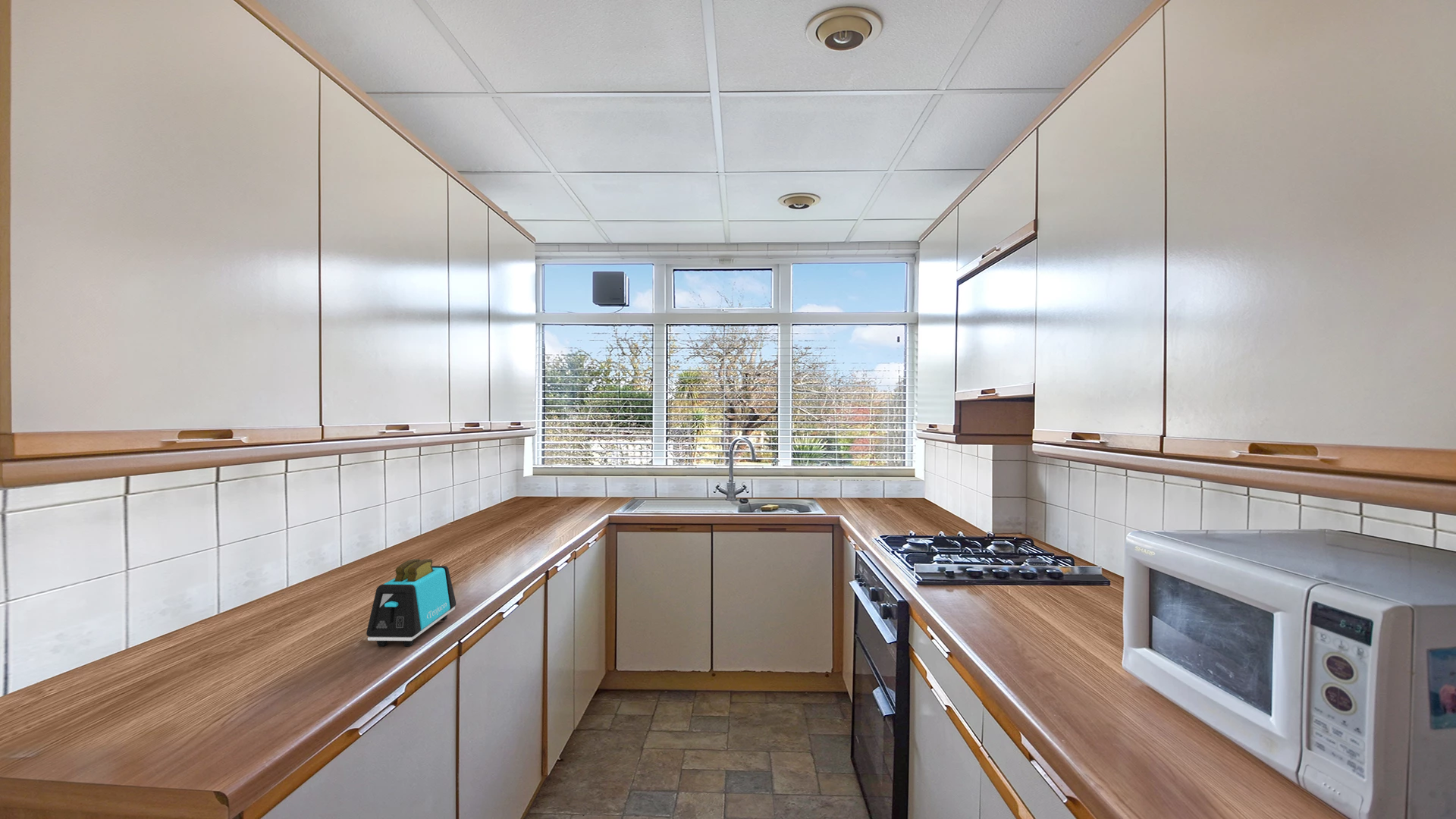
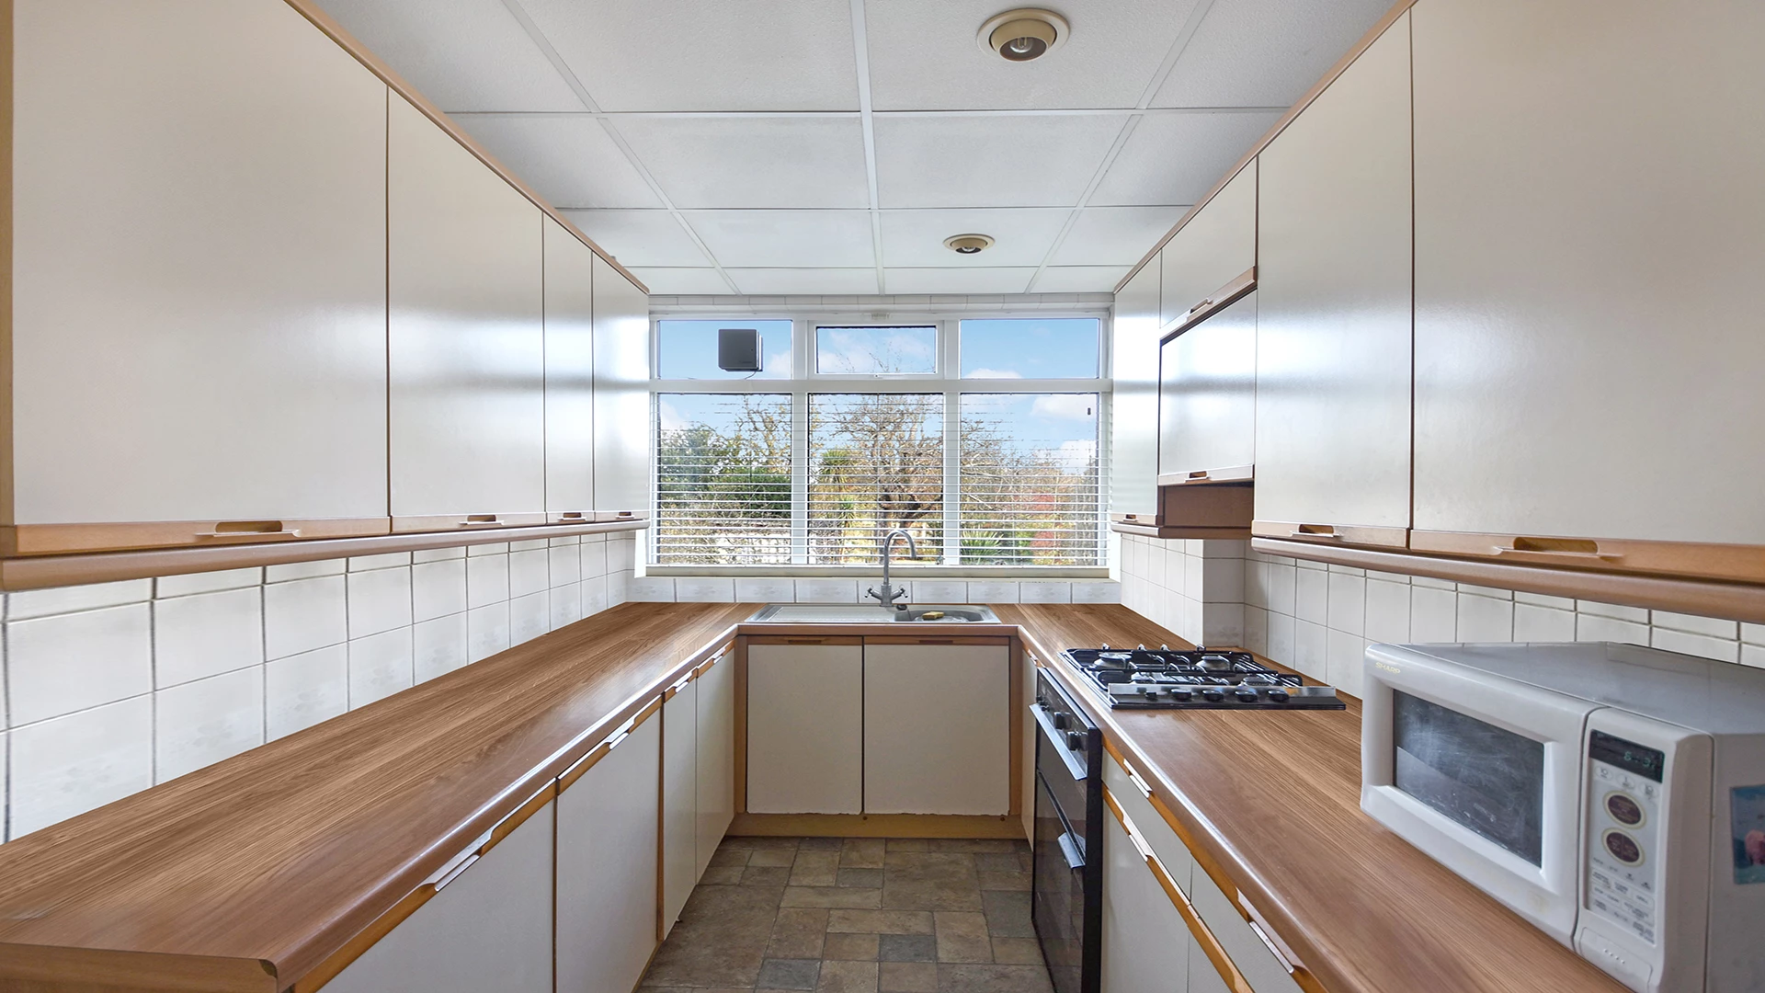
- toaster [366,558,457,647]
